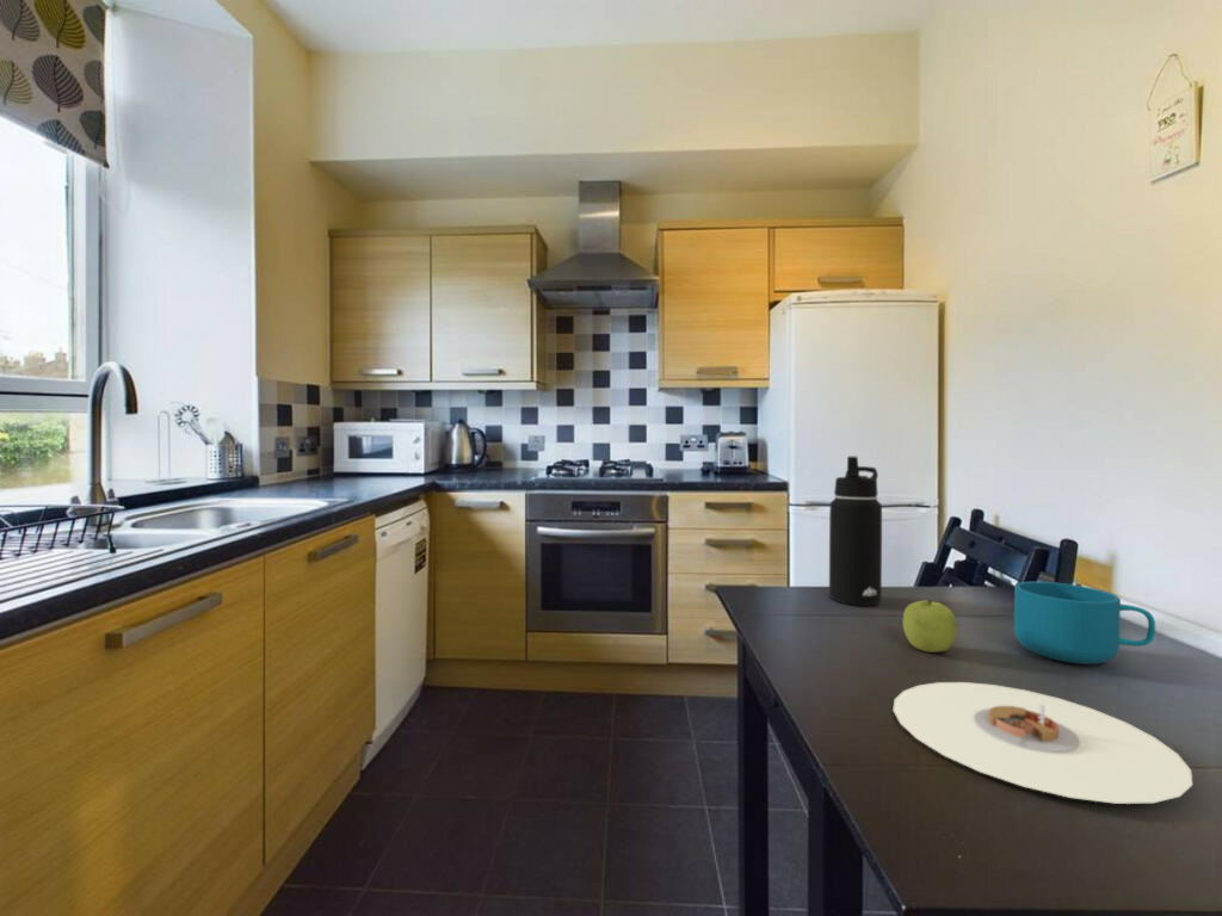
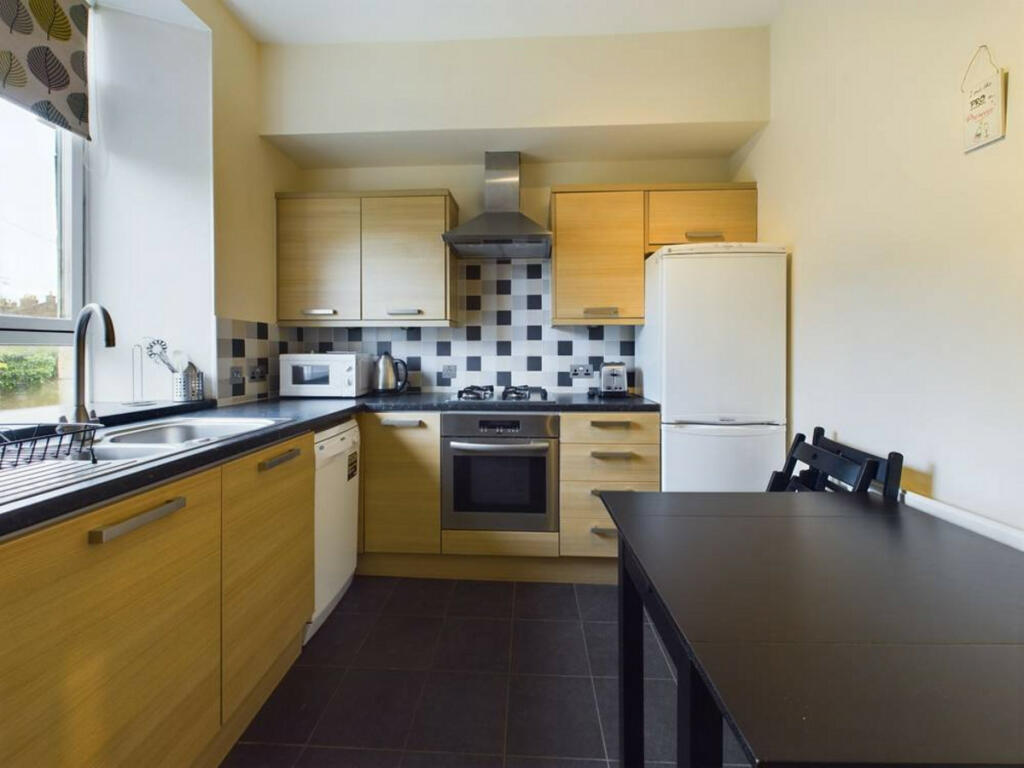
- plate [891,681,1193,805]
- water bottle [828,456,883,607]
- fruit [902,599,958,654]
- cup [1013,581,1156,666]
